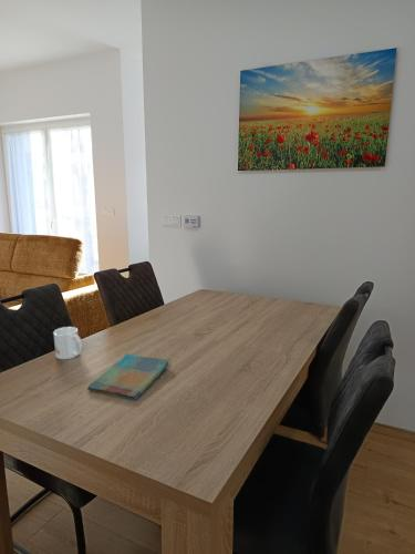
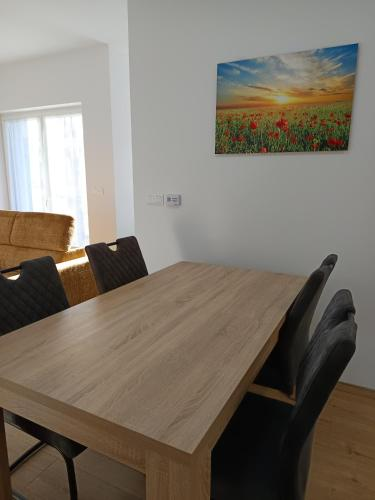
- mug [52,326,84,360]
- dish towel [86,352,169,402]
